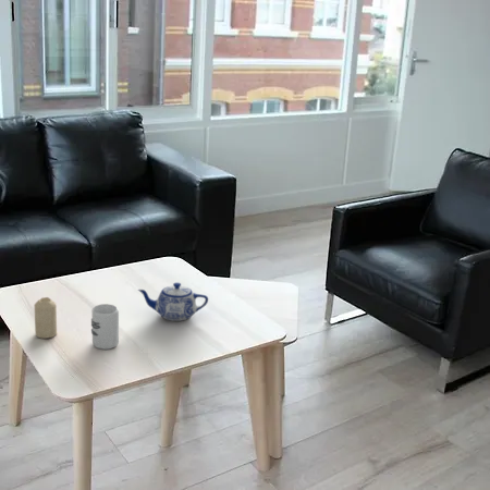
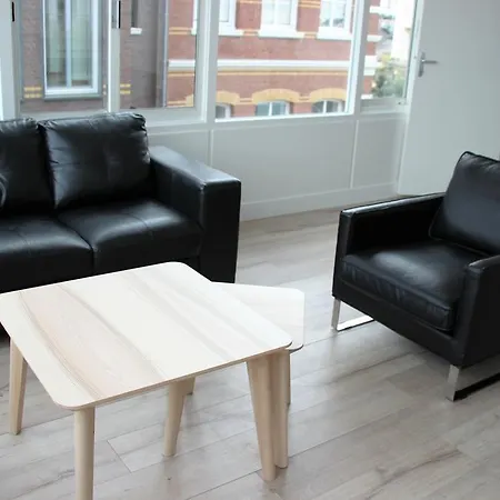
- teapot [137,282,209,322]
- candle [34,296,58,340]
- cup [90,303,120,351]
